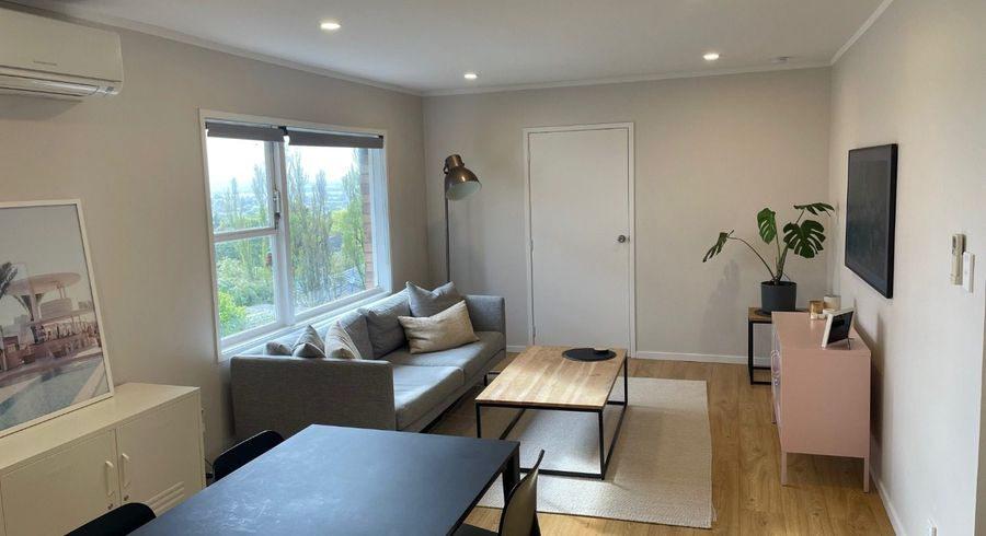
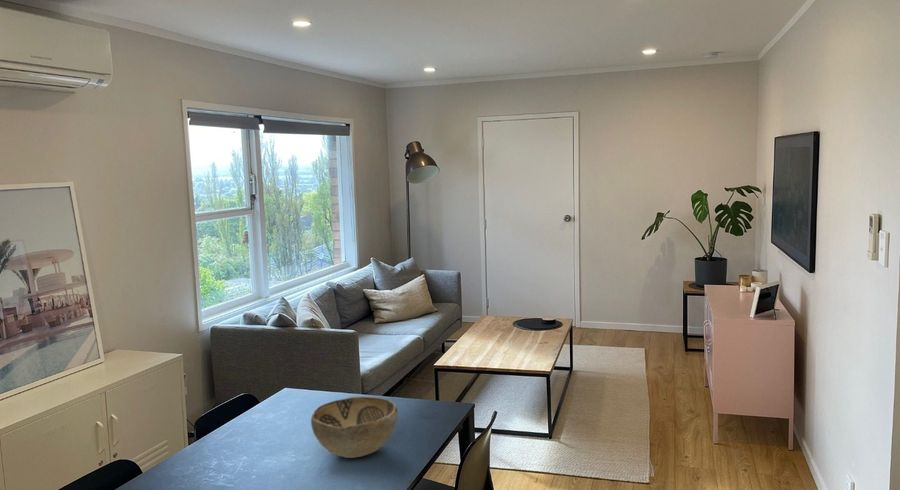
+ decorative bowl [310,396,399,459]
